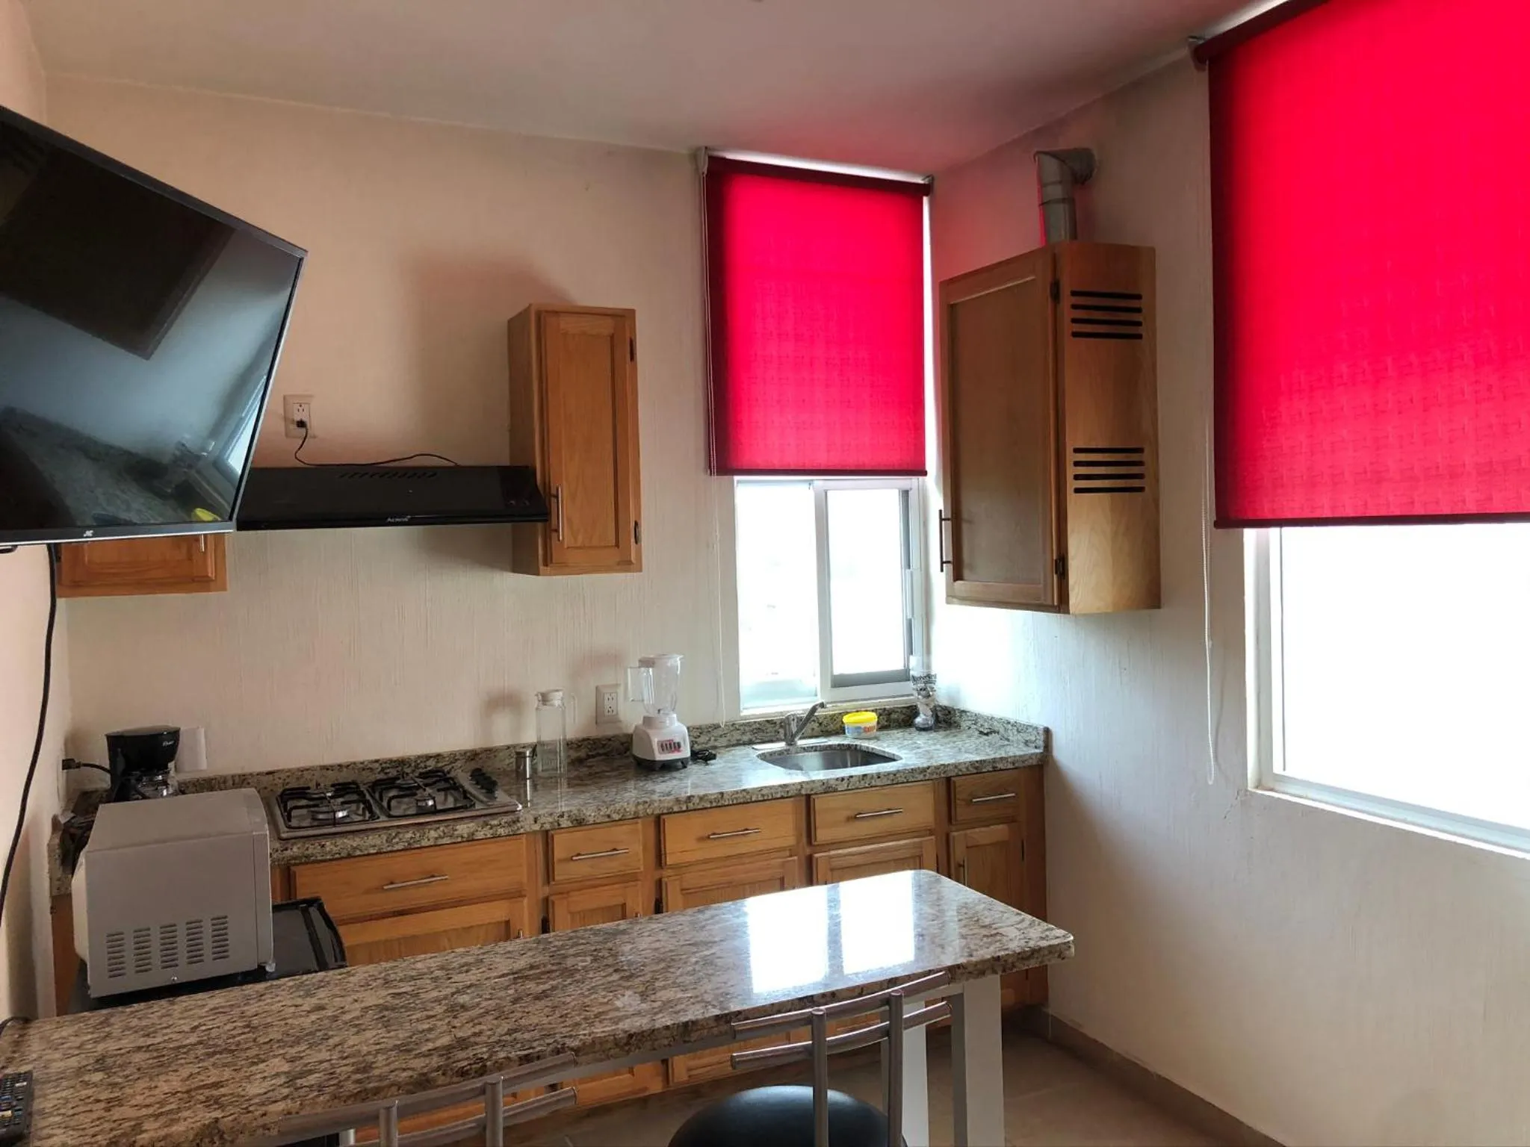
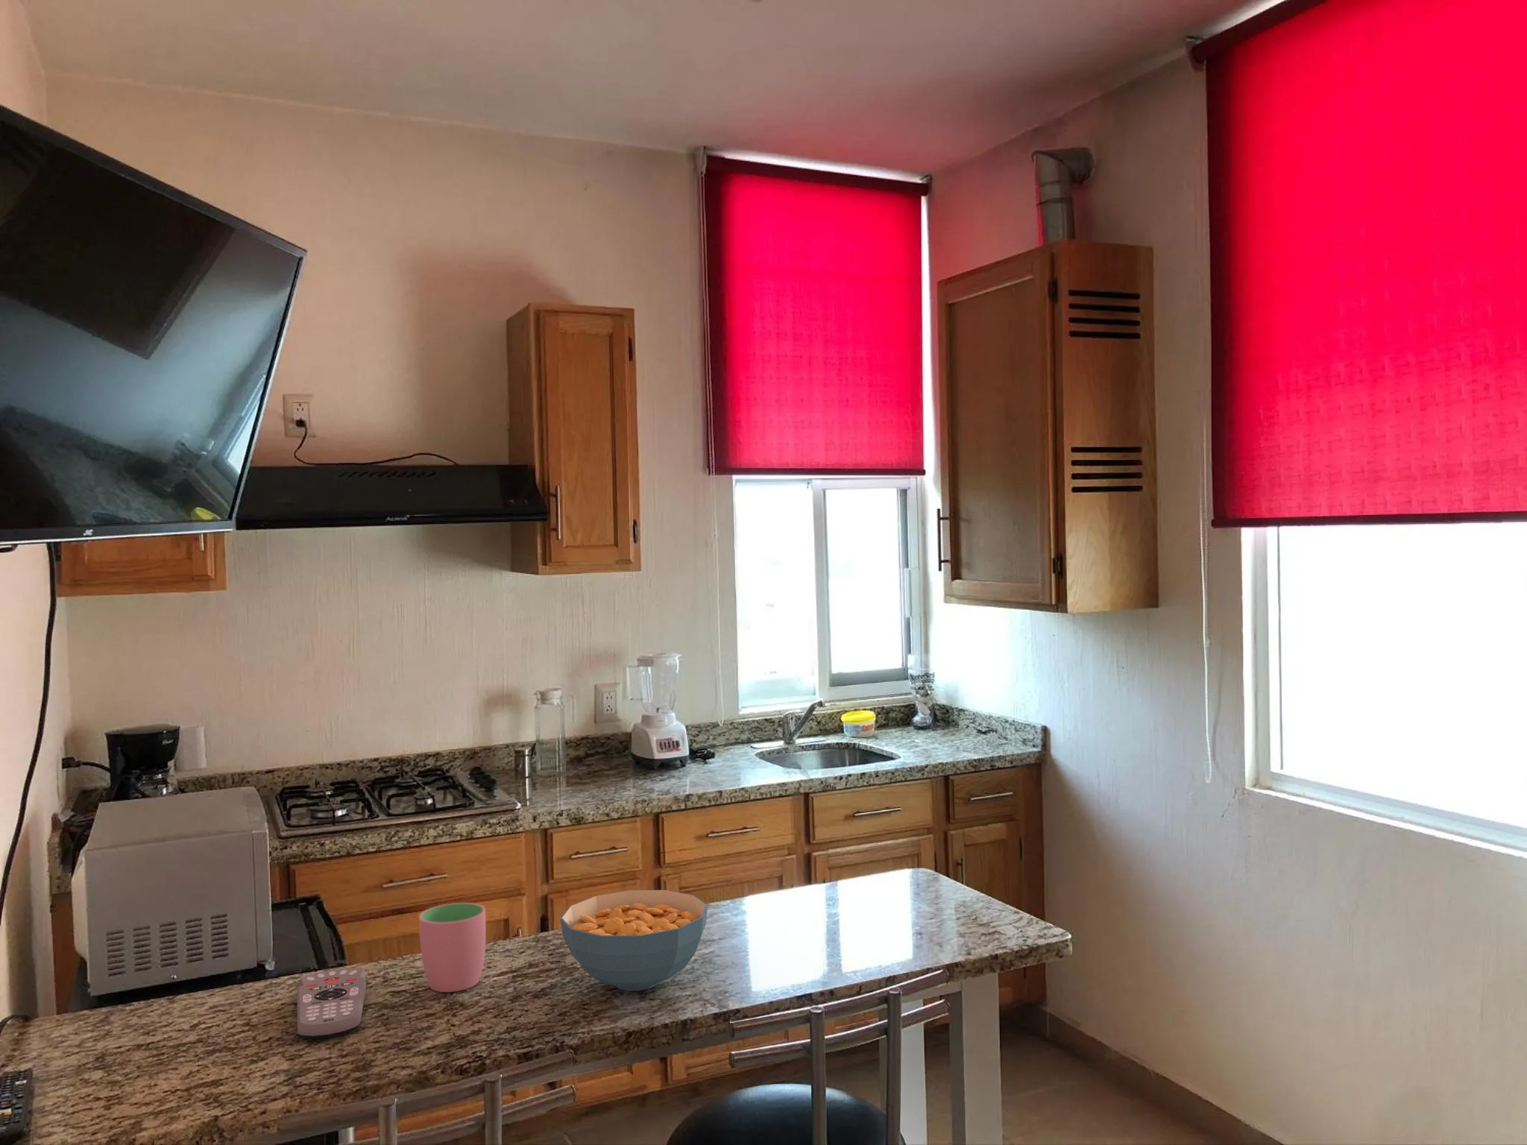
+ cup [418,902,487,993]
+ cereal bowl [560,889,708,991]
+ remote control [296,967,367,1040]
